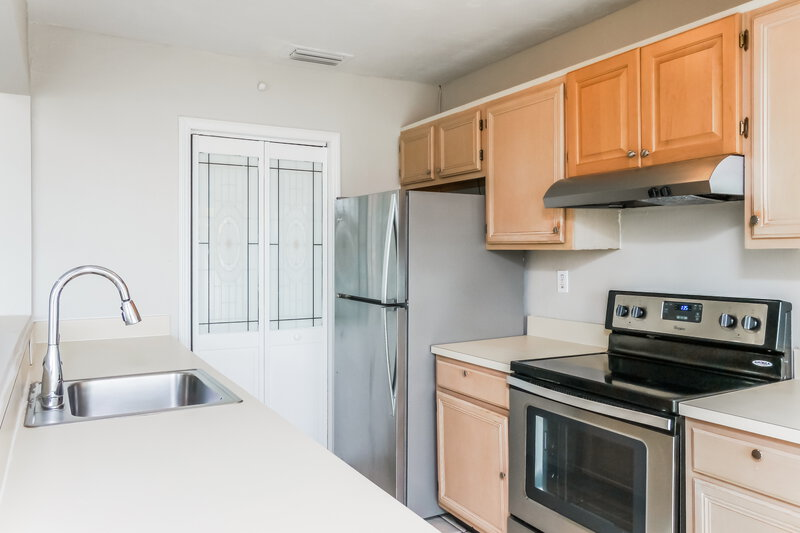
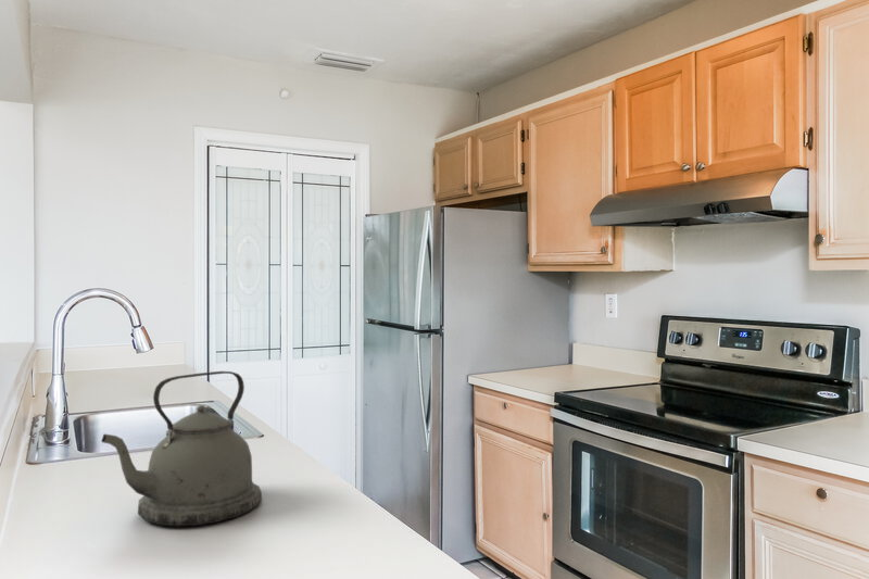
+ kettle [100,370,263,527]
